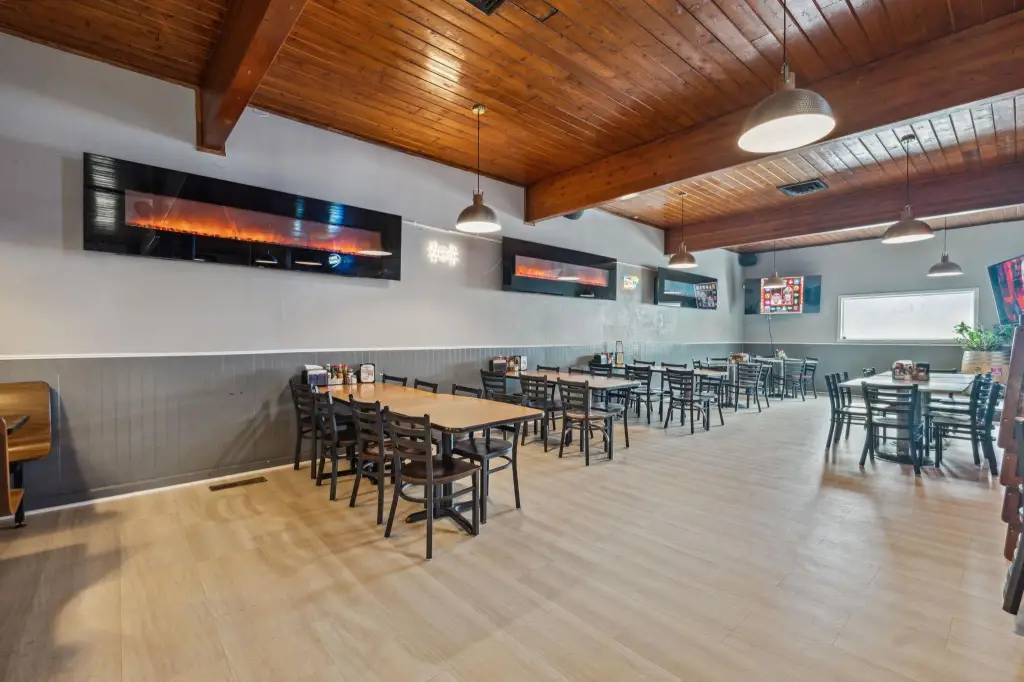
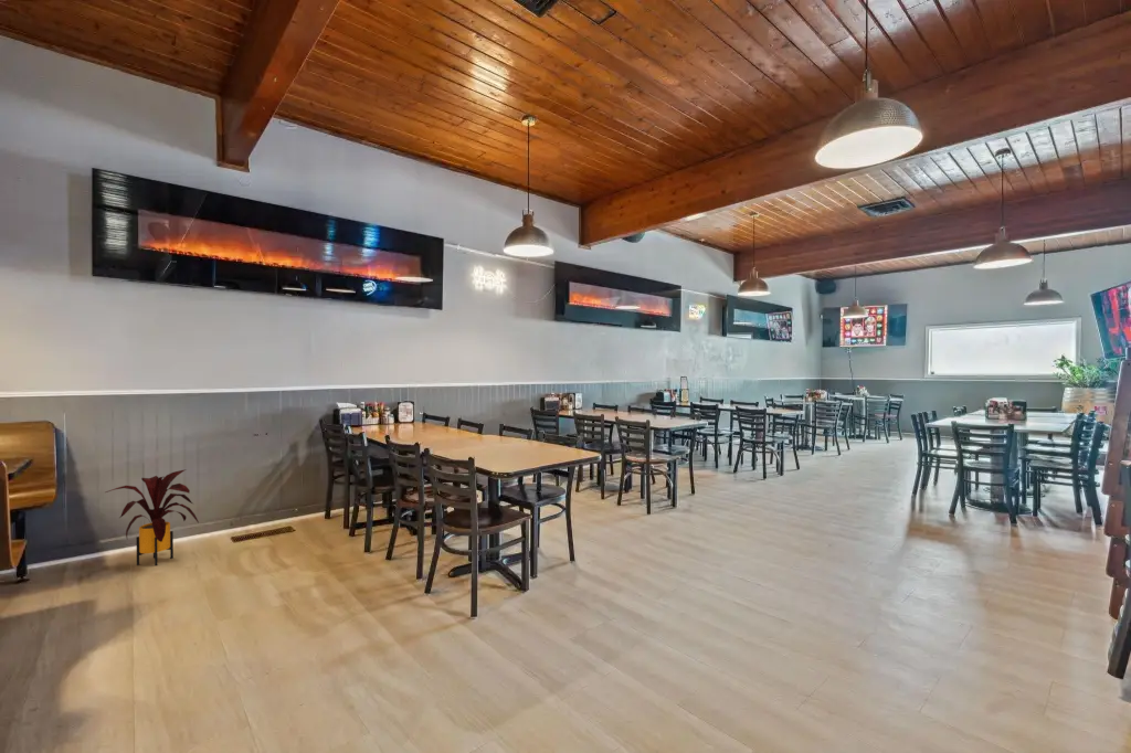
+ house plant [105,469,200,566]
